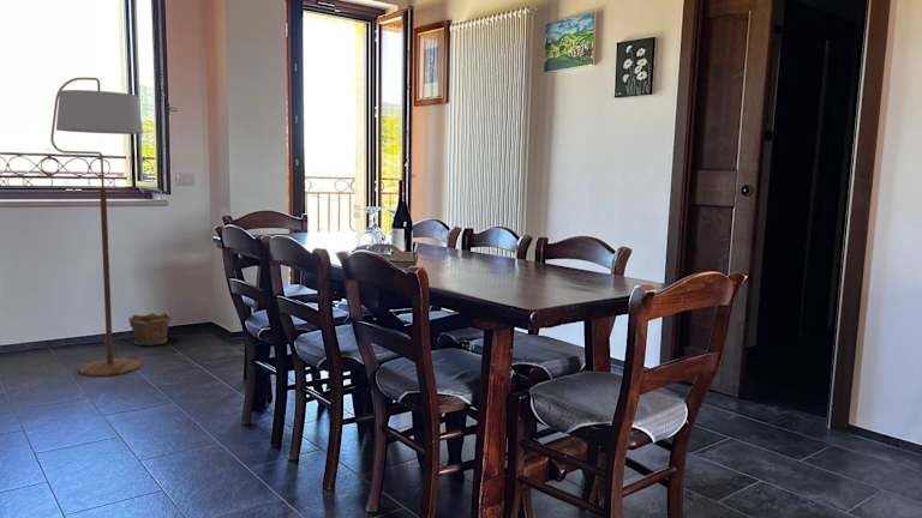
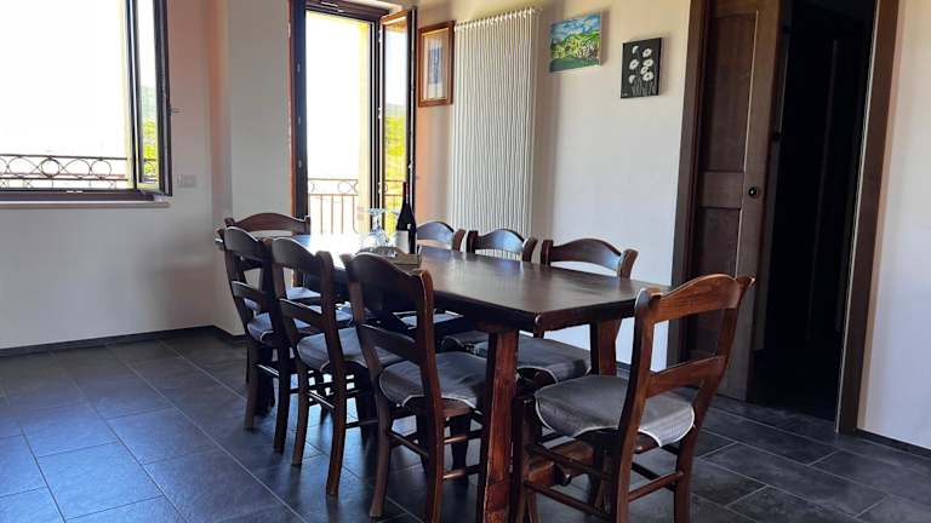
- floor lamp [49,77,144,378]
- clay pot [127,311,173,347]
